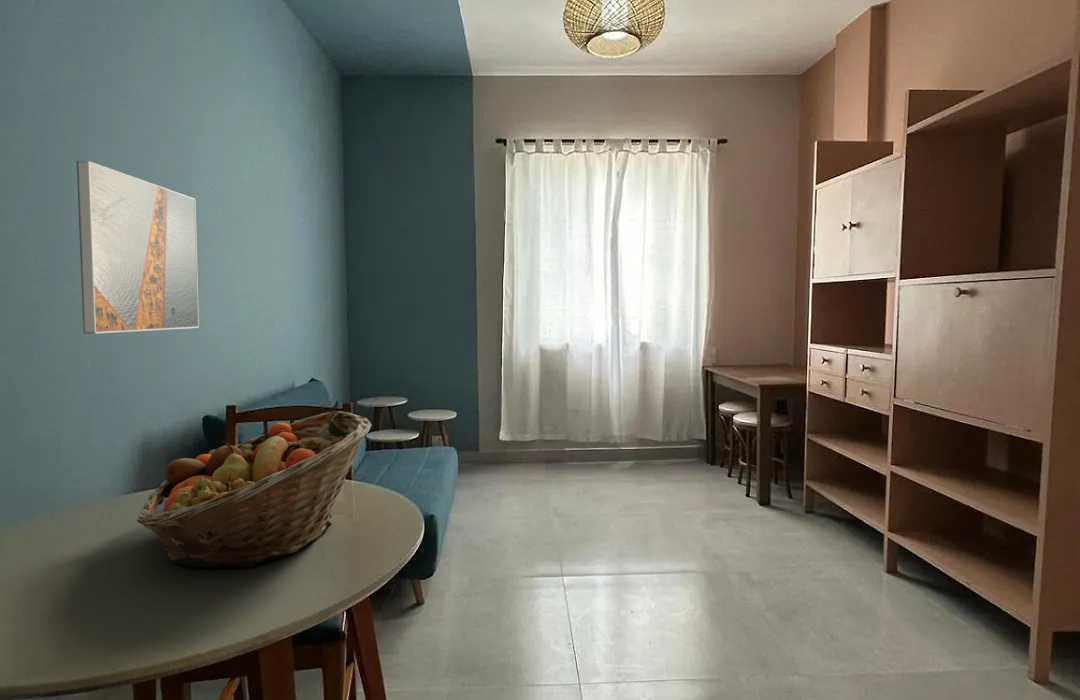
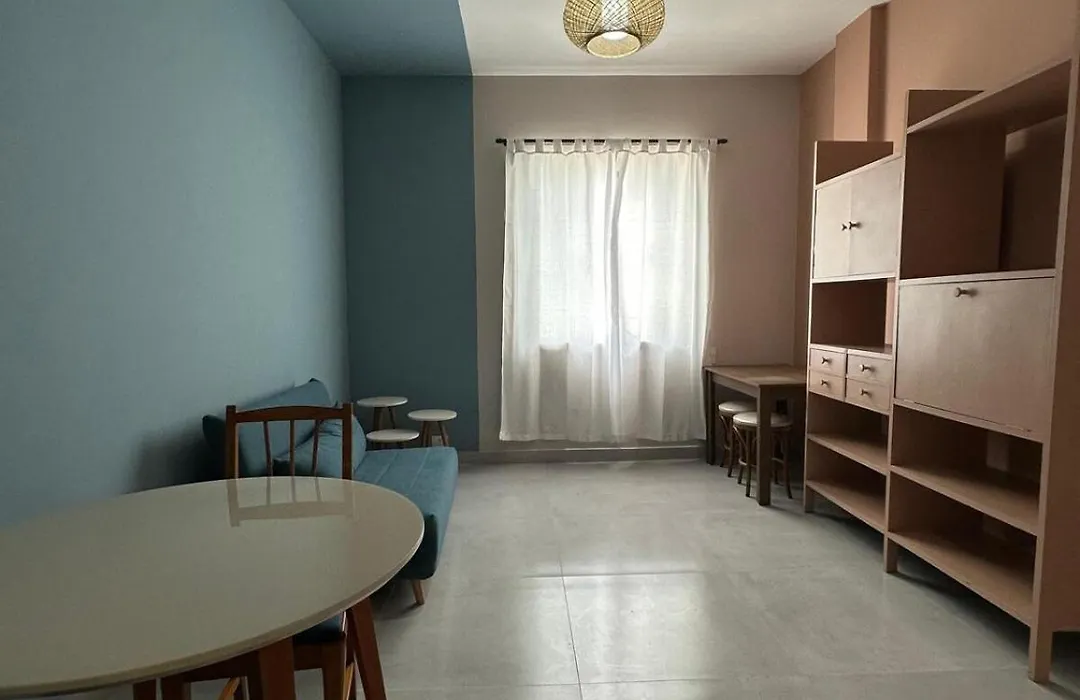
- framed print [76,160,200,335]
- fruit basket [136,410,373,569]
